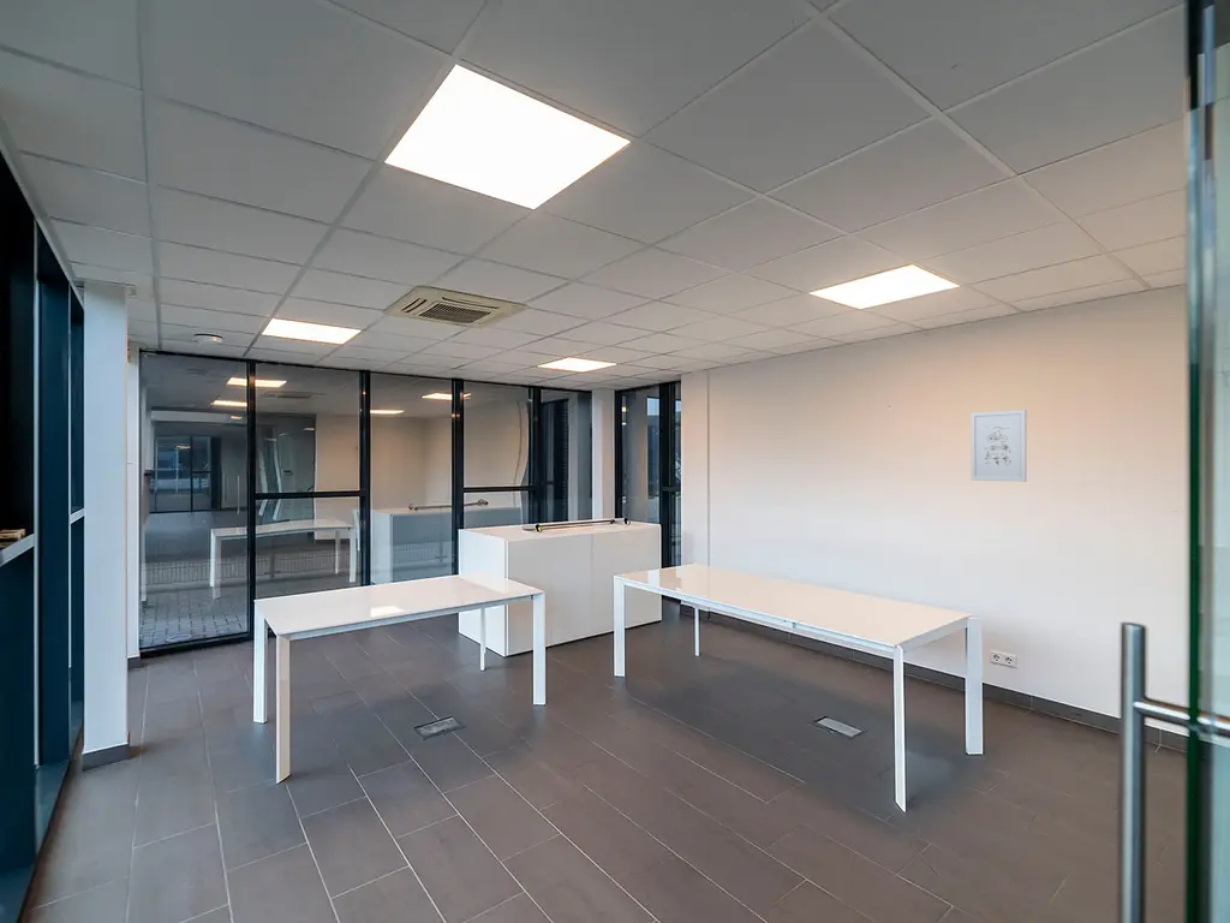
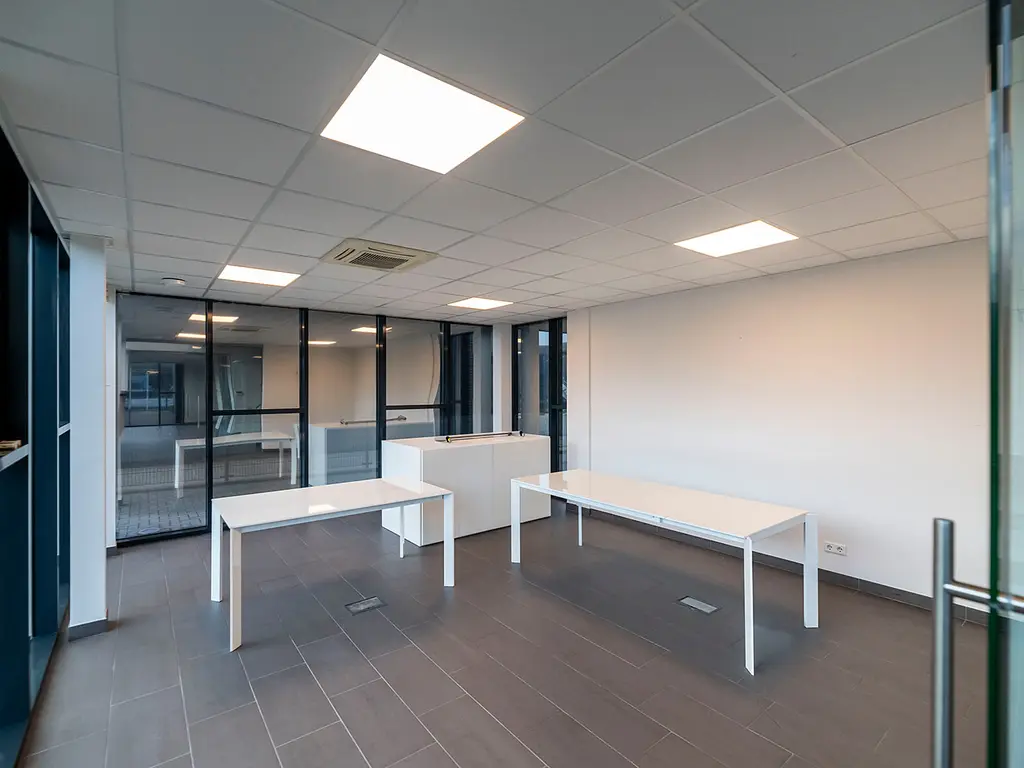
- wall art [969,409,1027,483]
